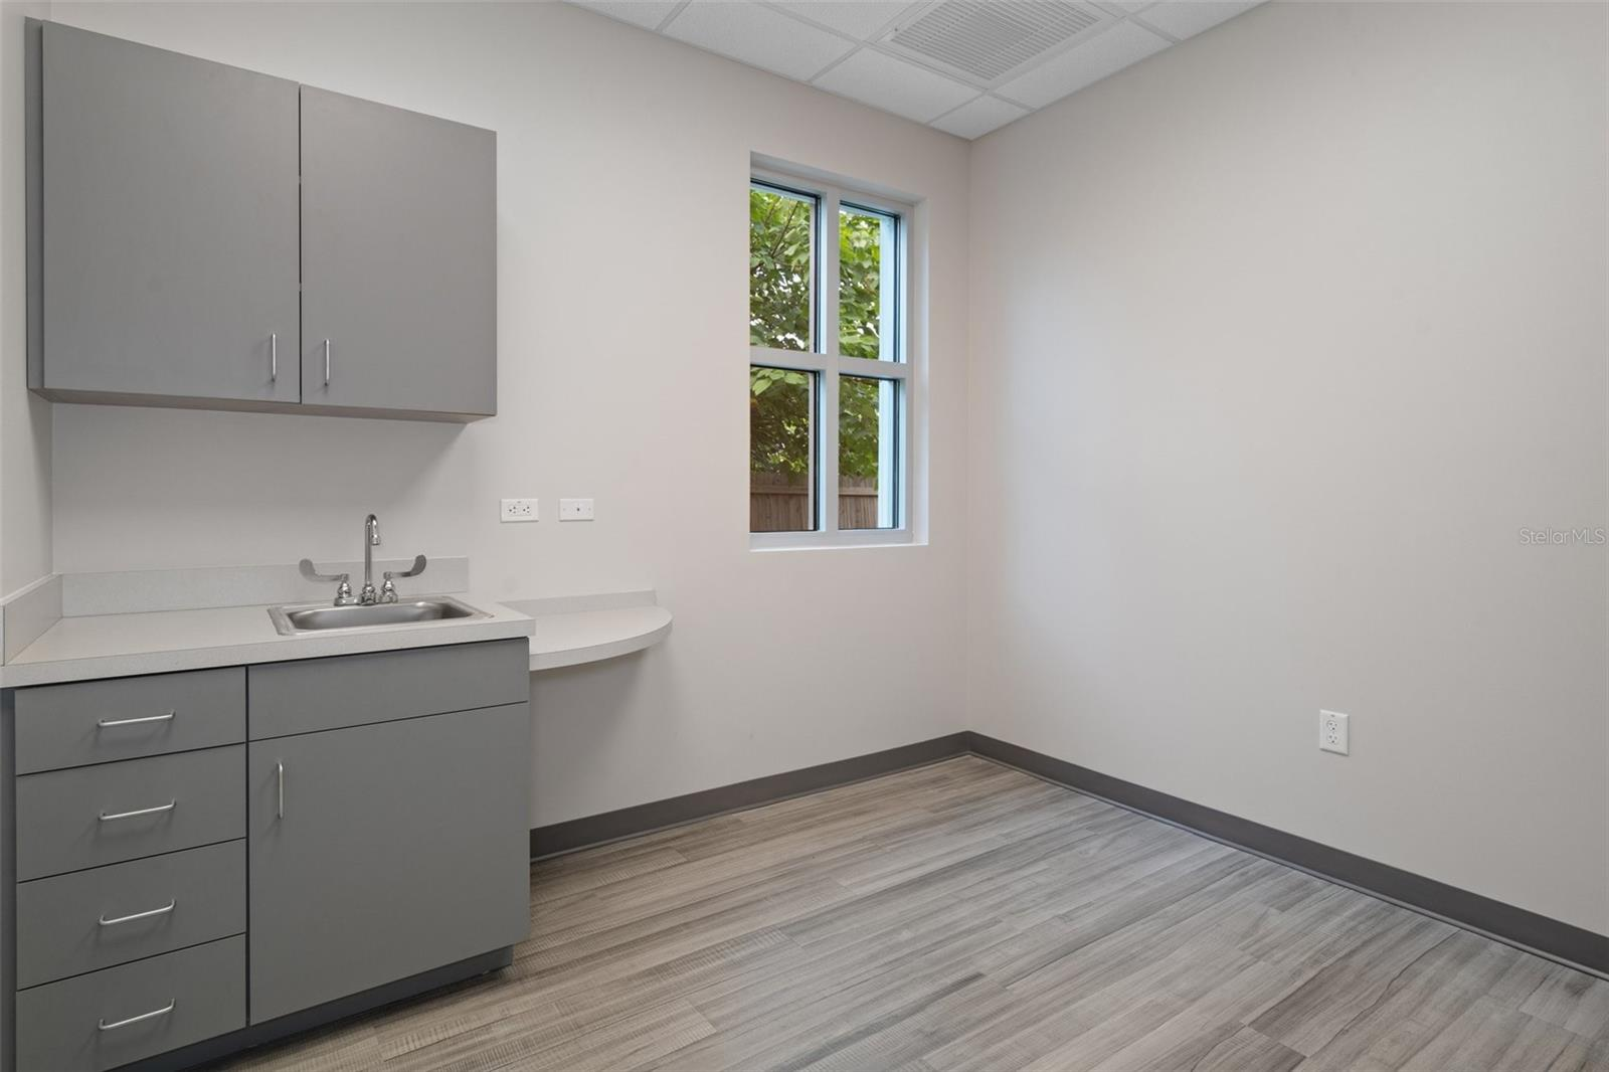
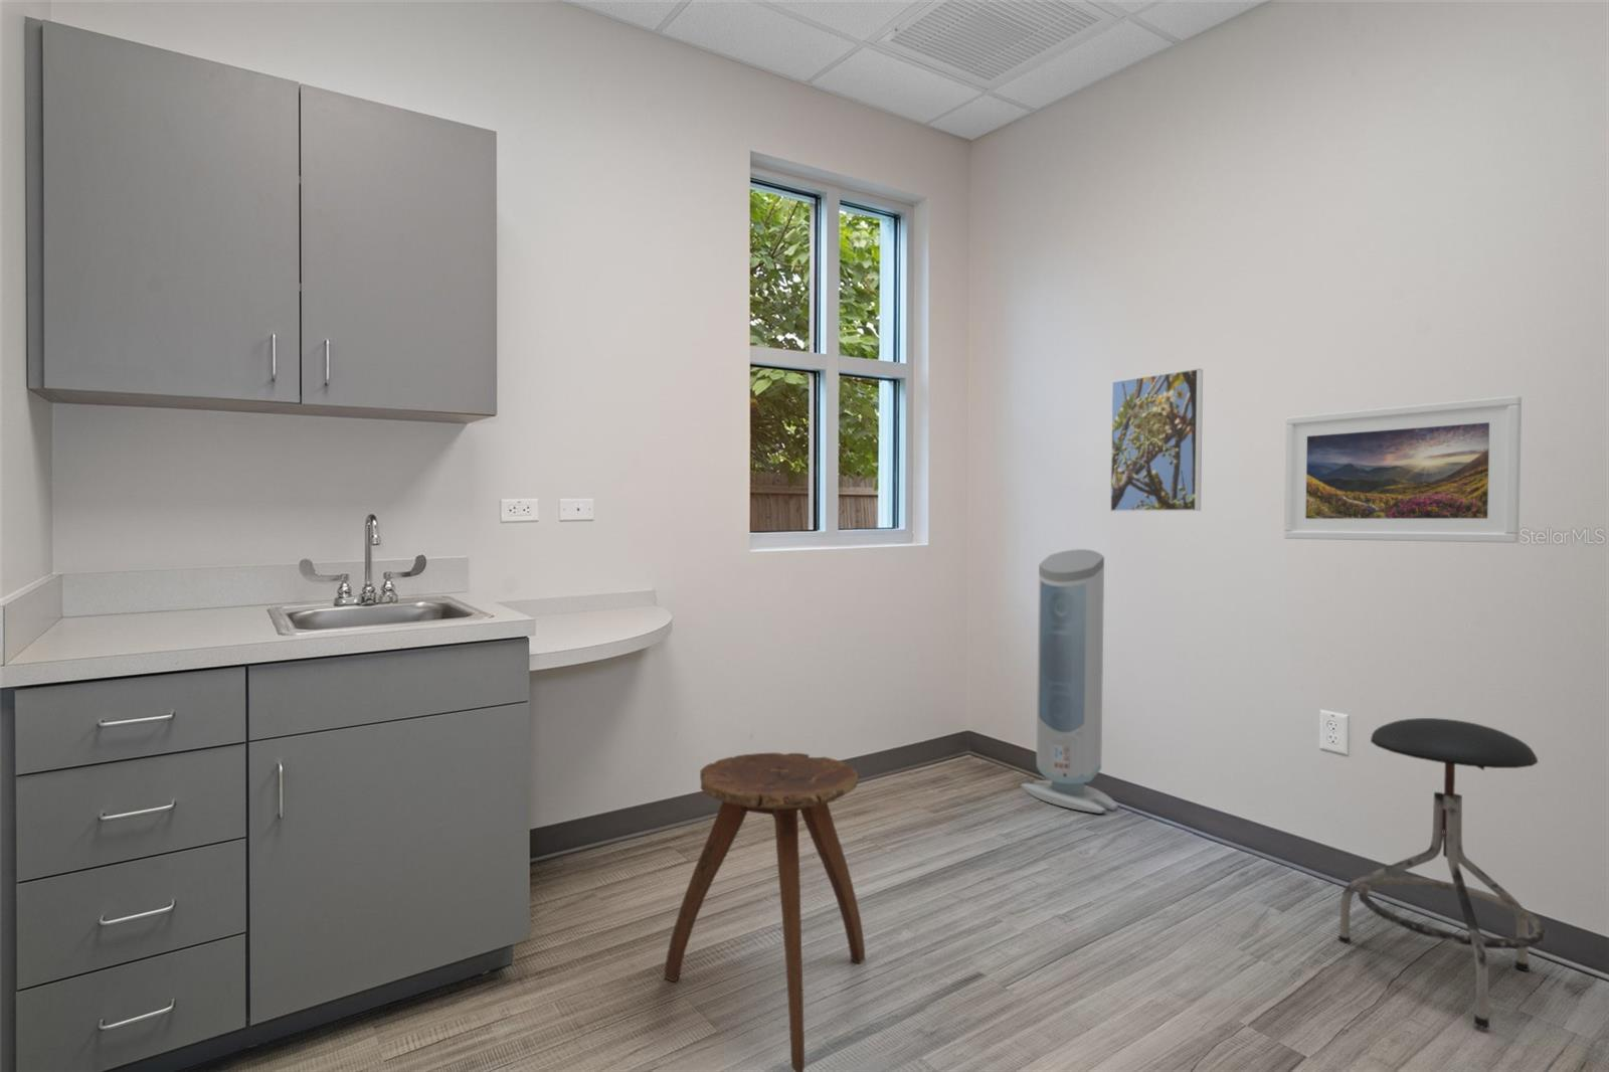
+ stool [663,753,866,1072]
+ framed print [1284,395,1523,544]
+ stool [1337,717,1549,1029]
+ air purifier [1019,548,1120,815]
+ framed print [1109,367,1203,513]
